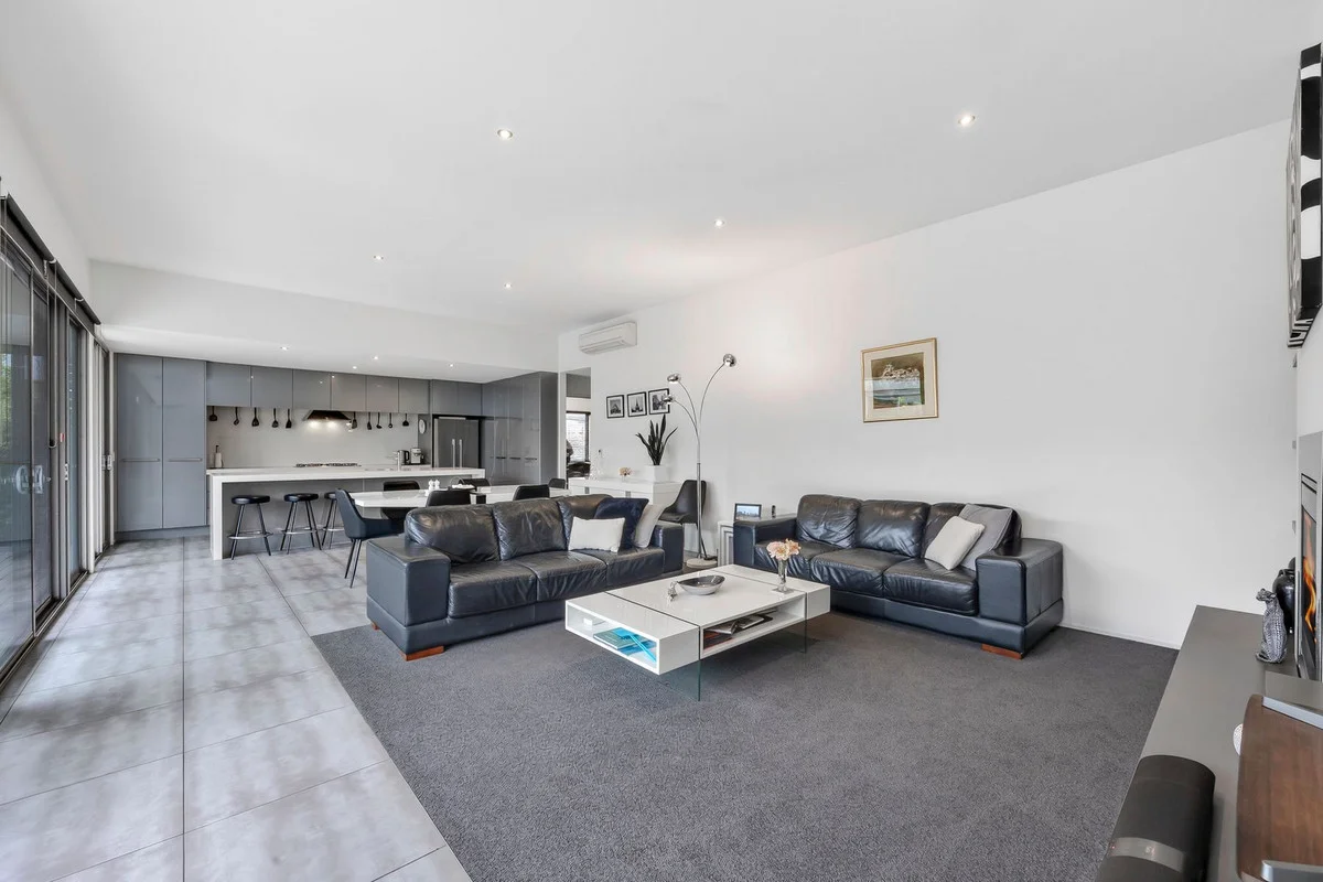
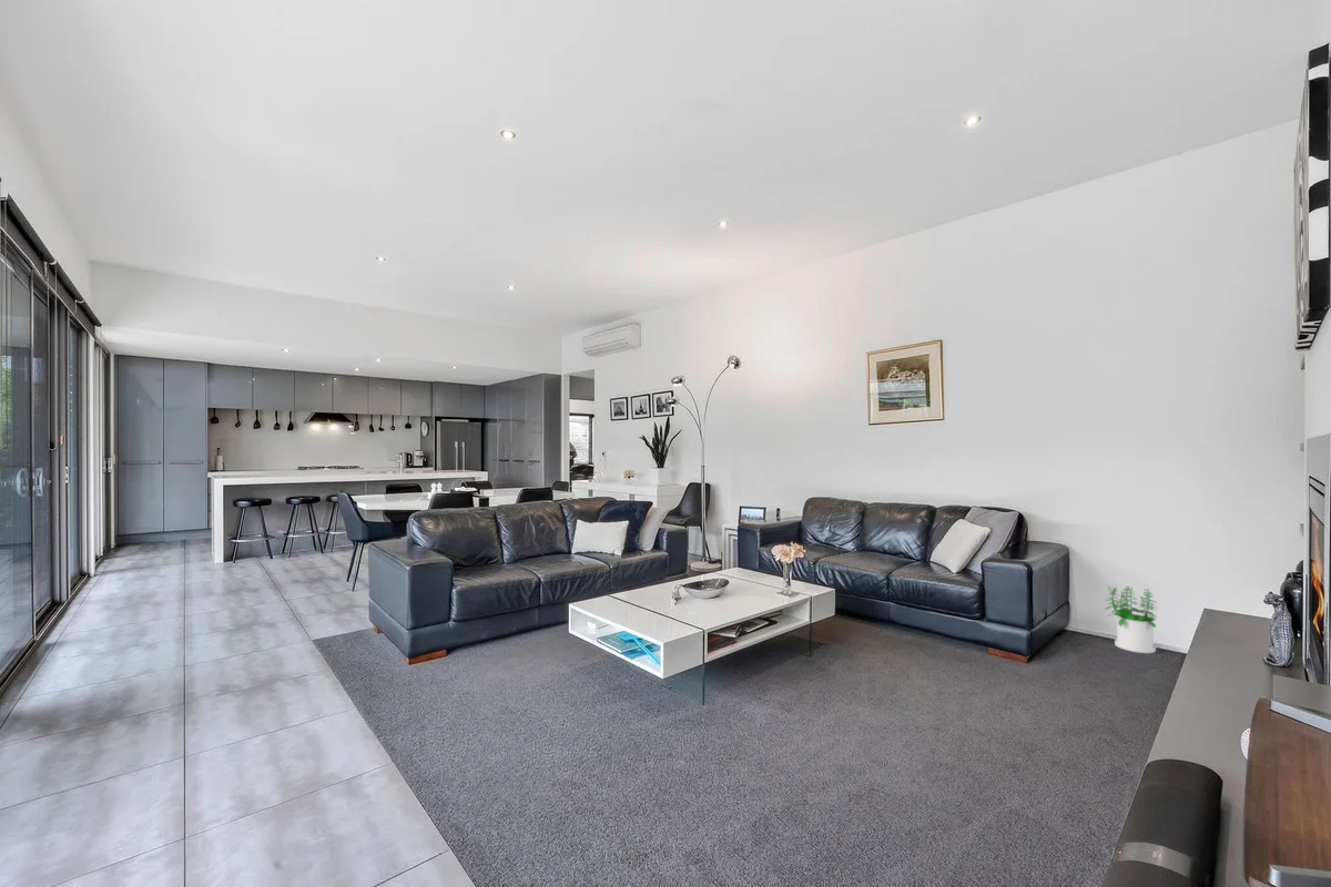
+ potted plant [1103,585,1159,654]
